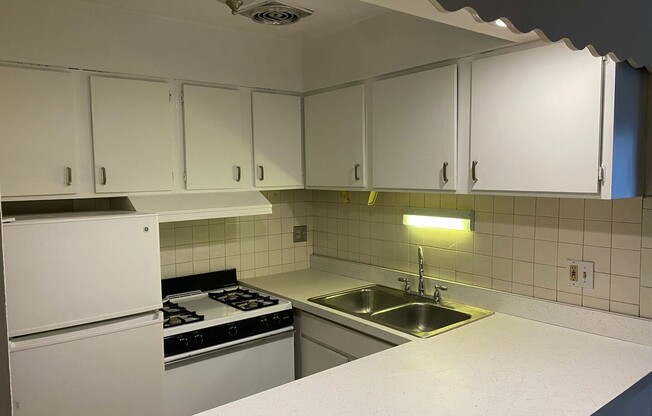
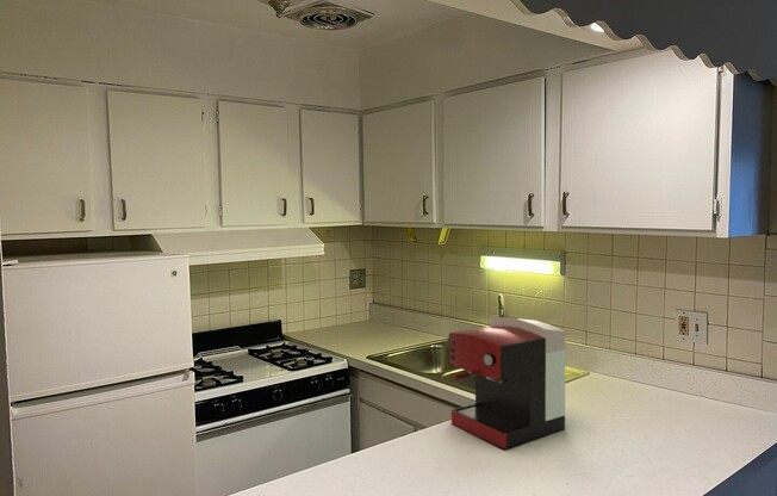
+ coffee maker [448,316,566,450]
